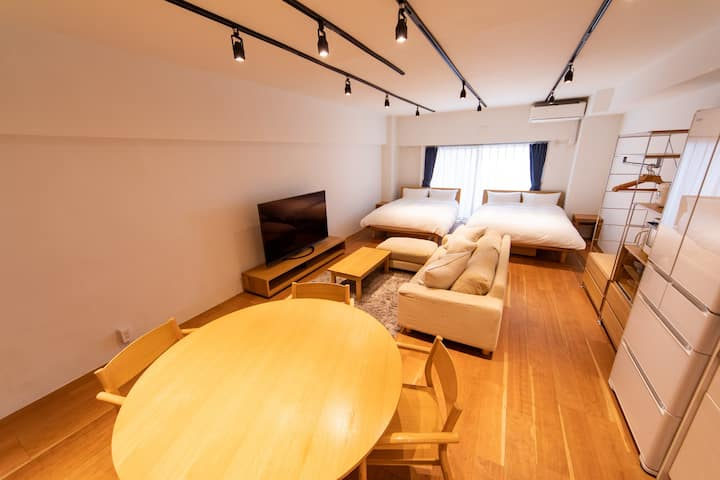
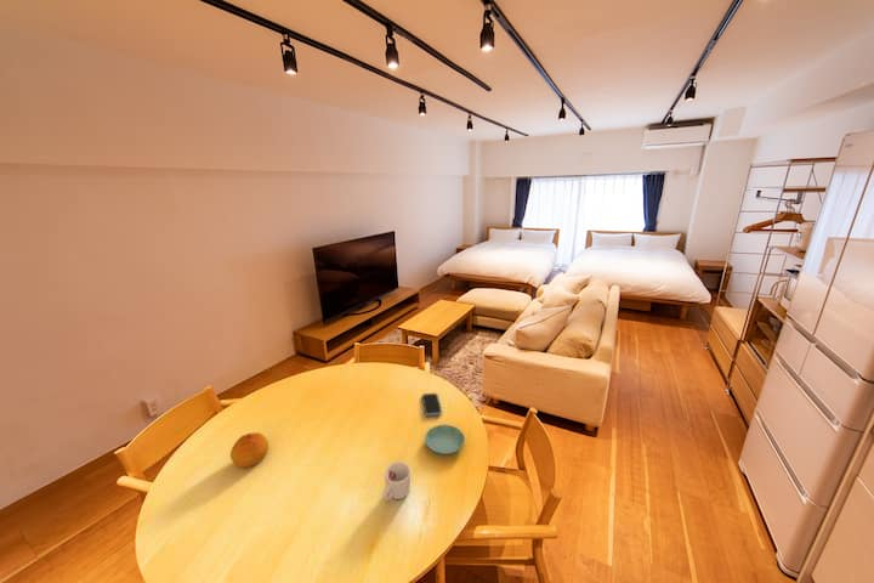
+ saucer [424,424,466,455]
+ cup [382,460,412,503]
+ fruit [229,431,269,469]
+ smartphone [421,392,443,417]
